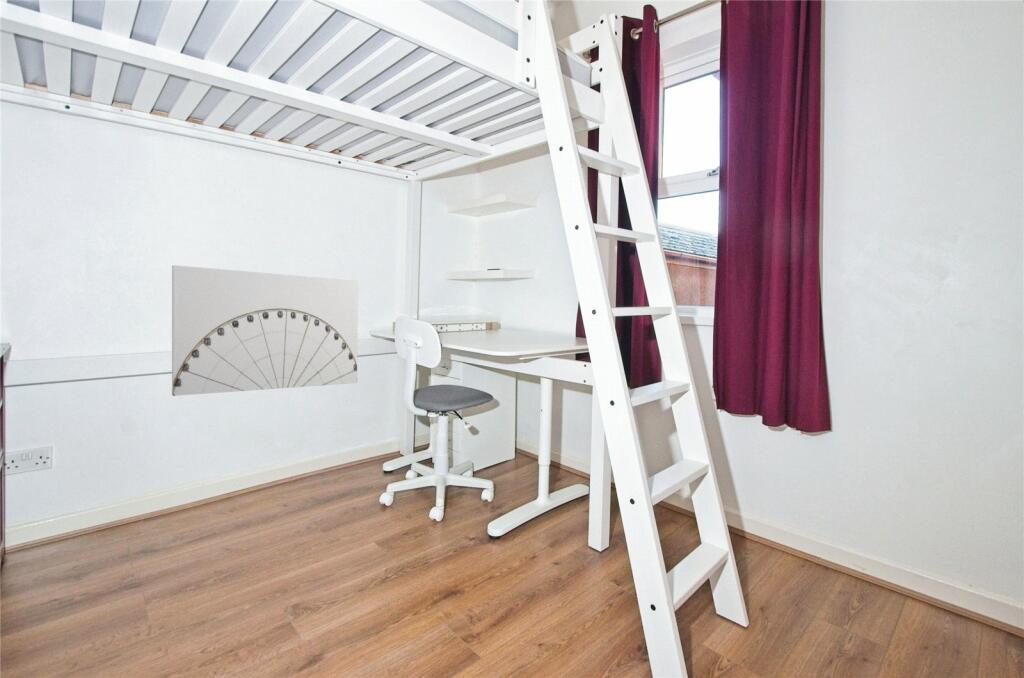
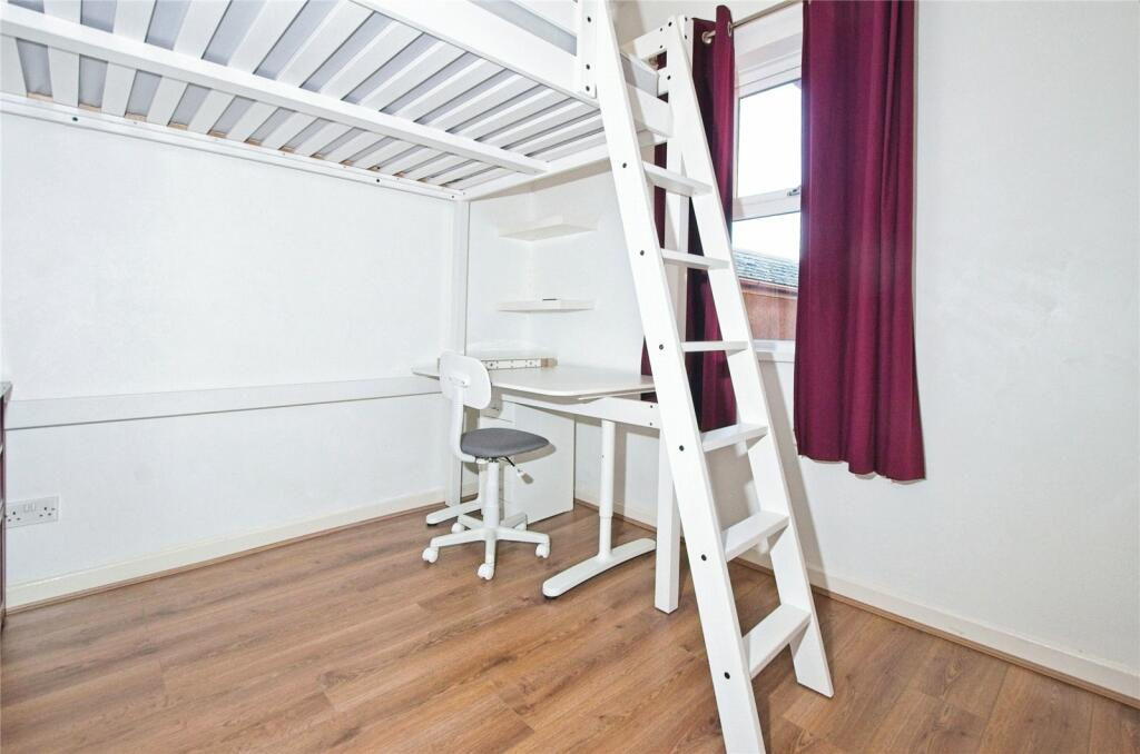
- wall art [171,264,359,397]
